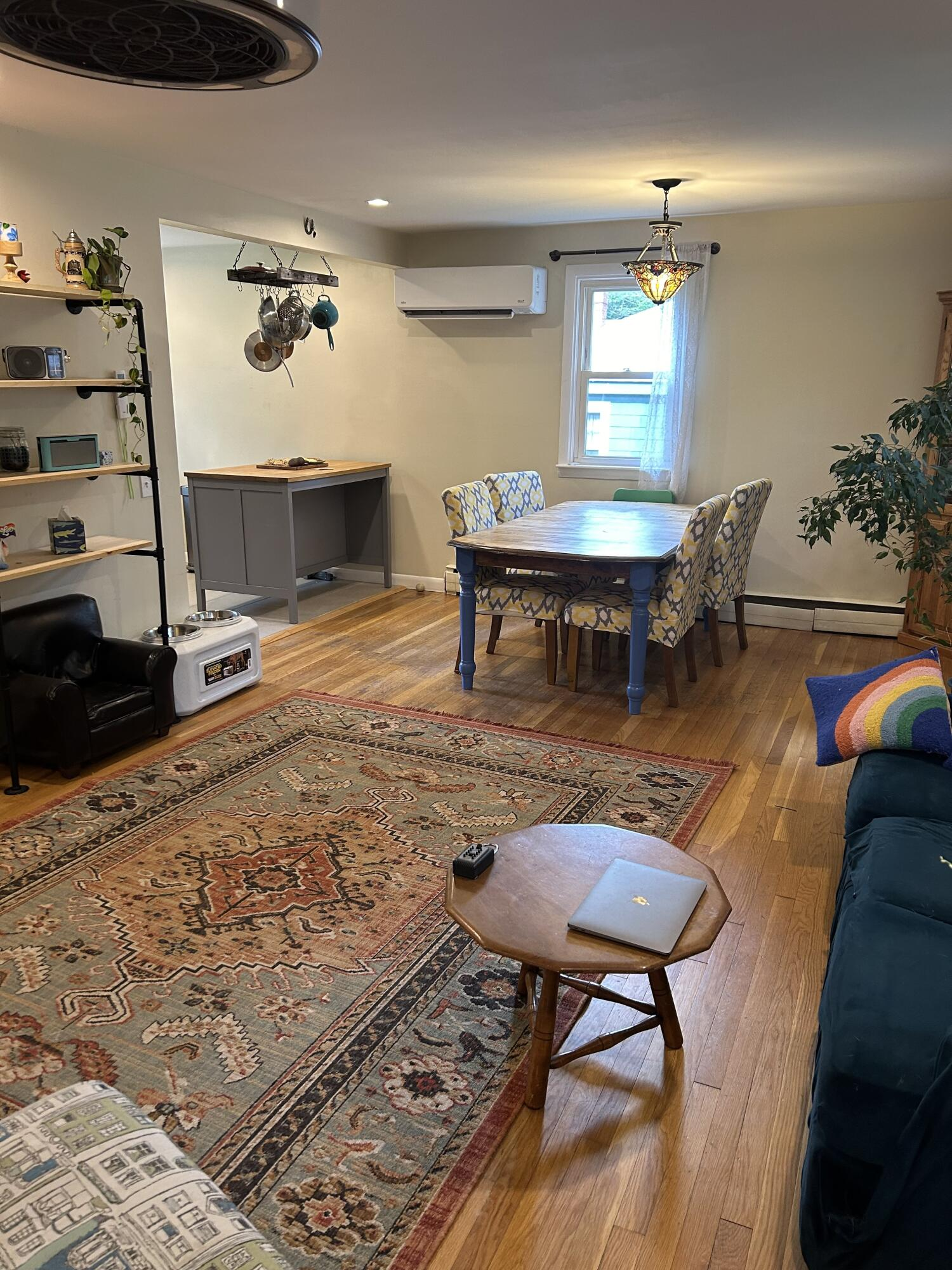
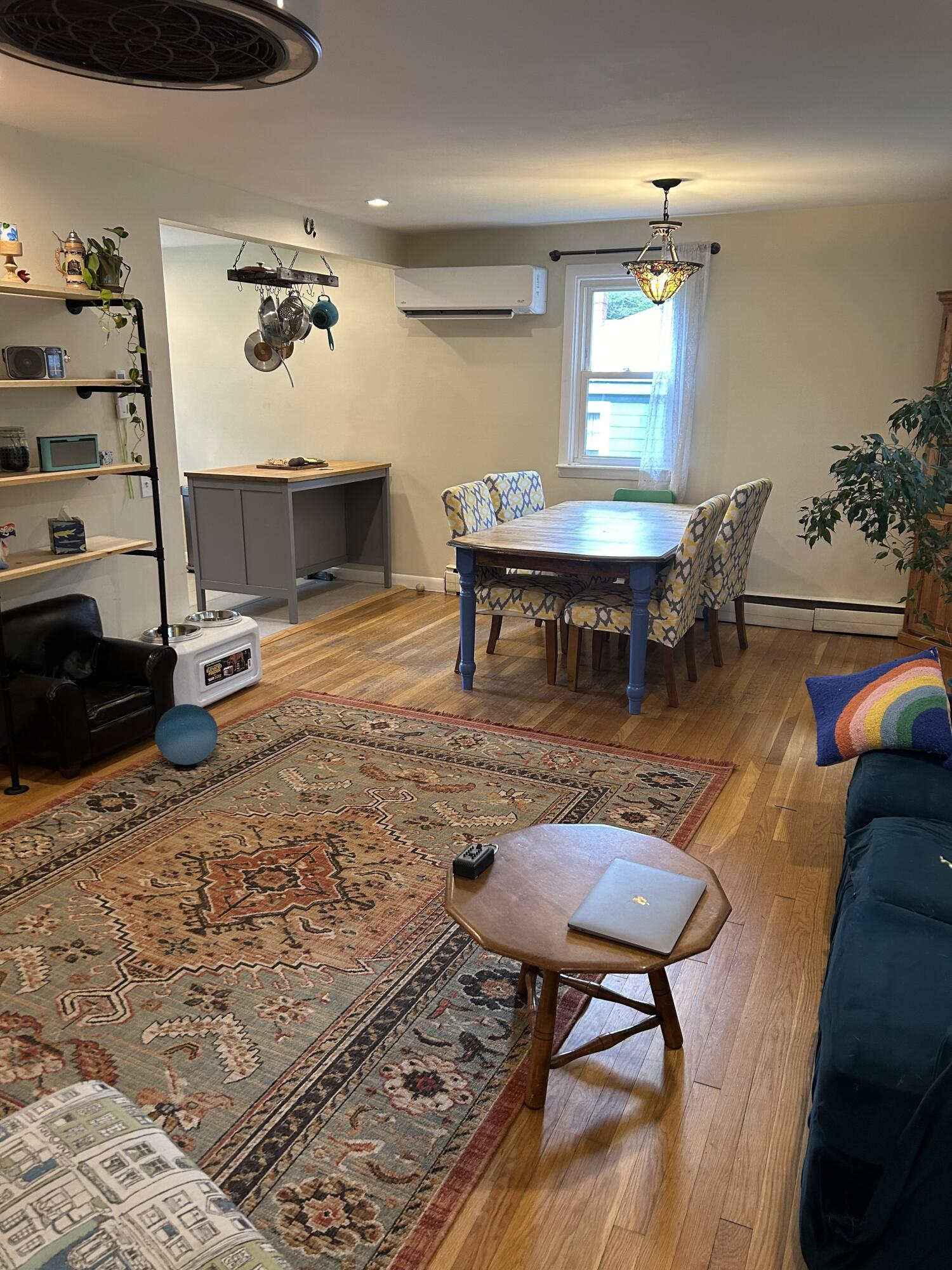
+ ball [154,704,218,766]
